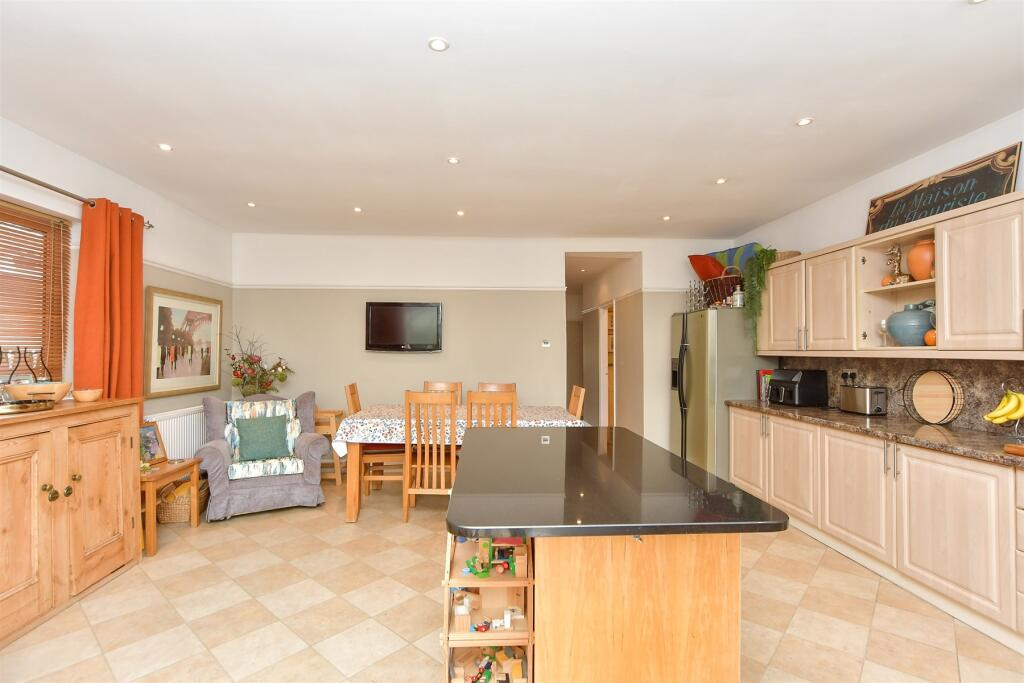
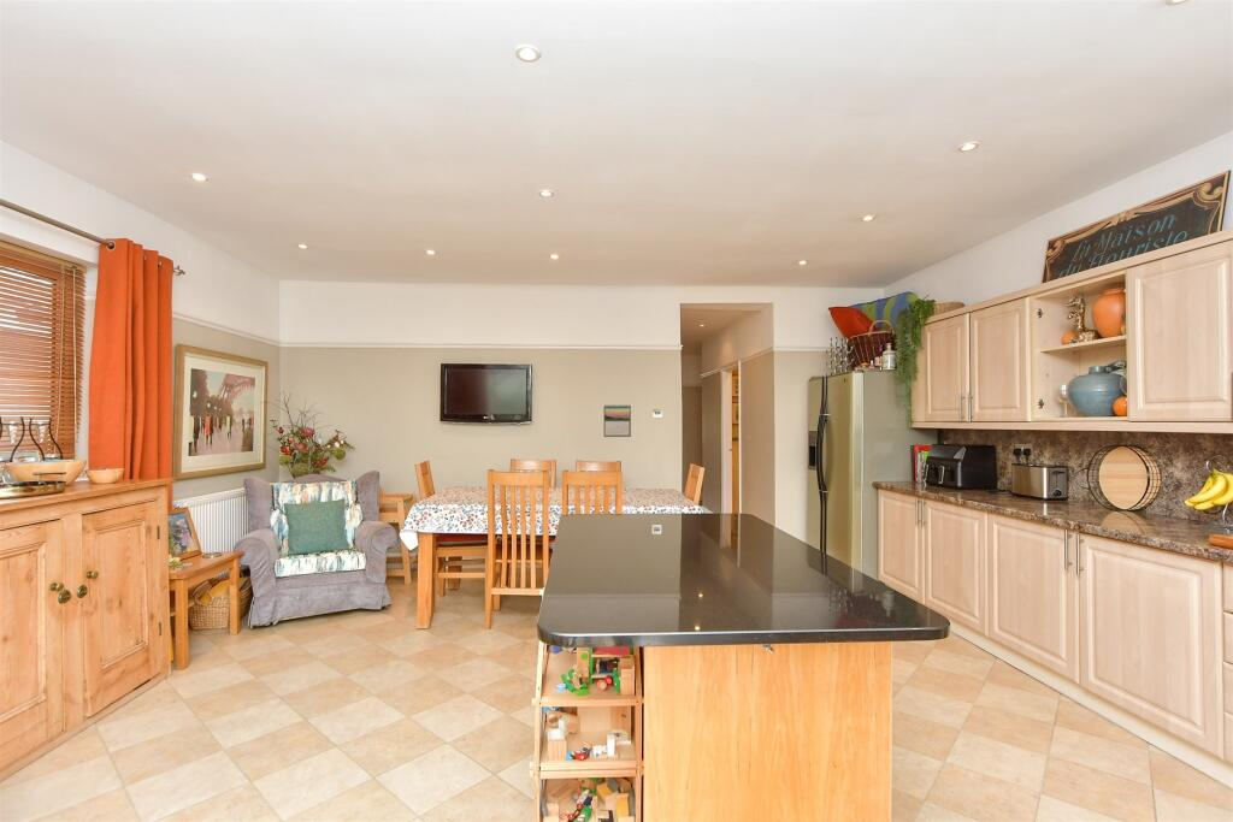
+ calendar [603,403,632,438]
